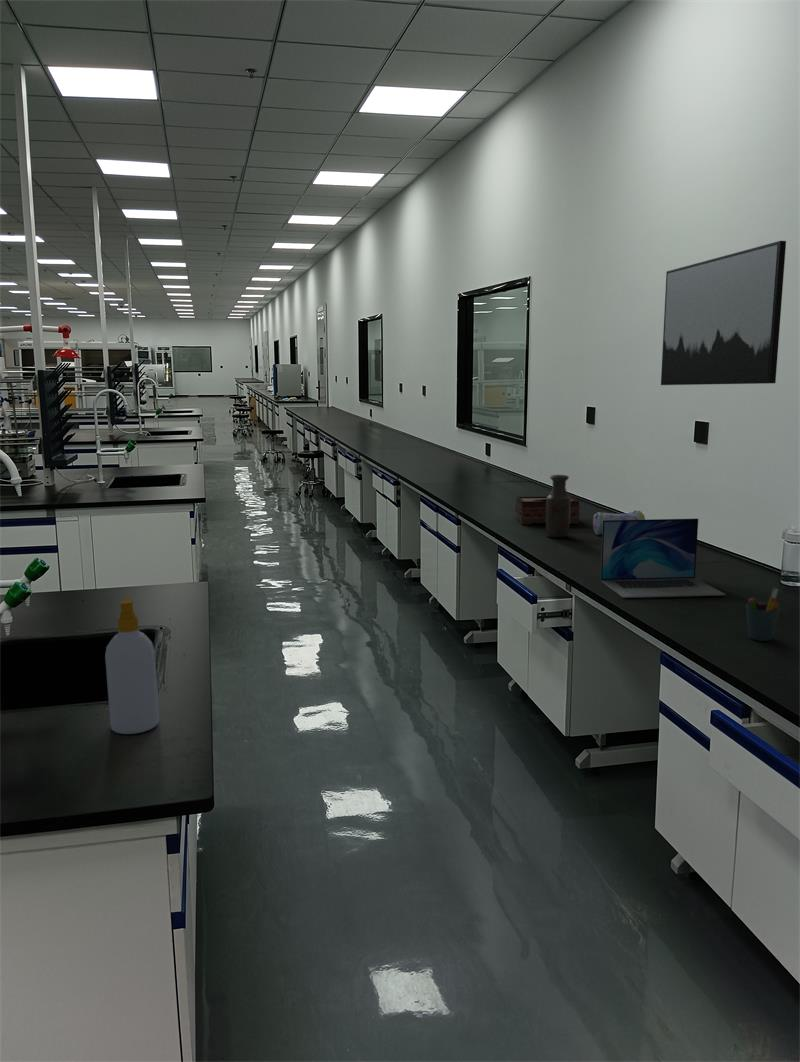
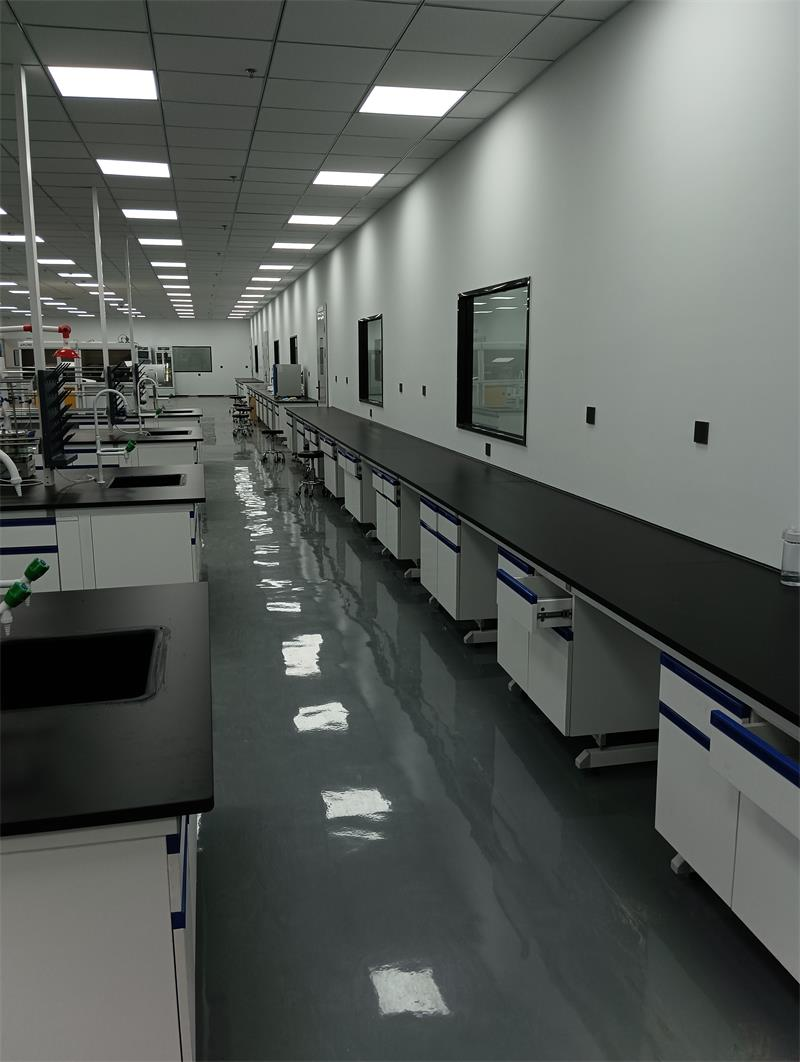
- tissue box [514,495,581,525]
- soap bottle [104,594,160,735]
- bottle [545,474,571,539]
- wall art [660,240,787,386]
- laptop [600,518,726,599]
- pencil case [592,510,646,536]
- pen holder [745,587,781,642]
